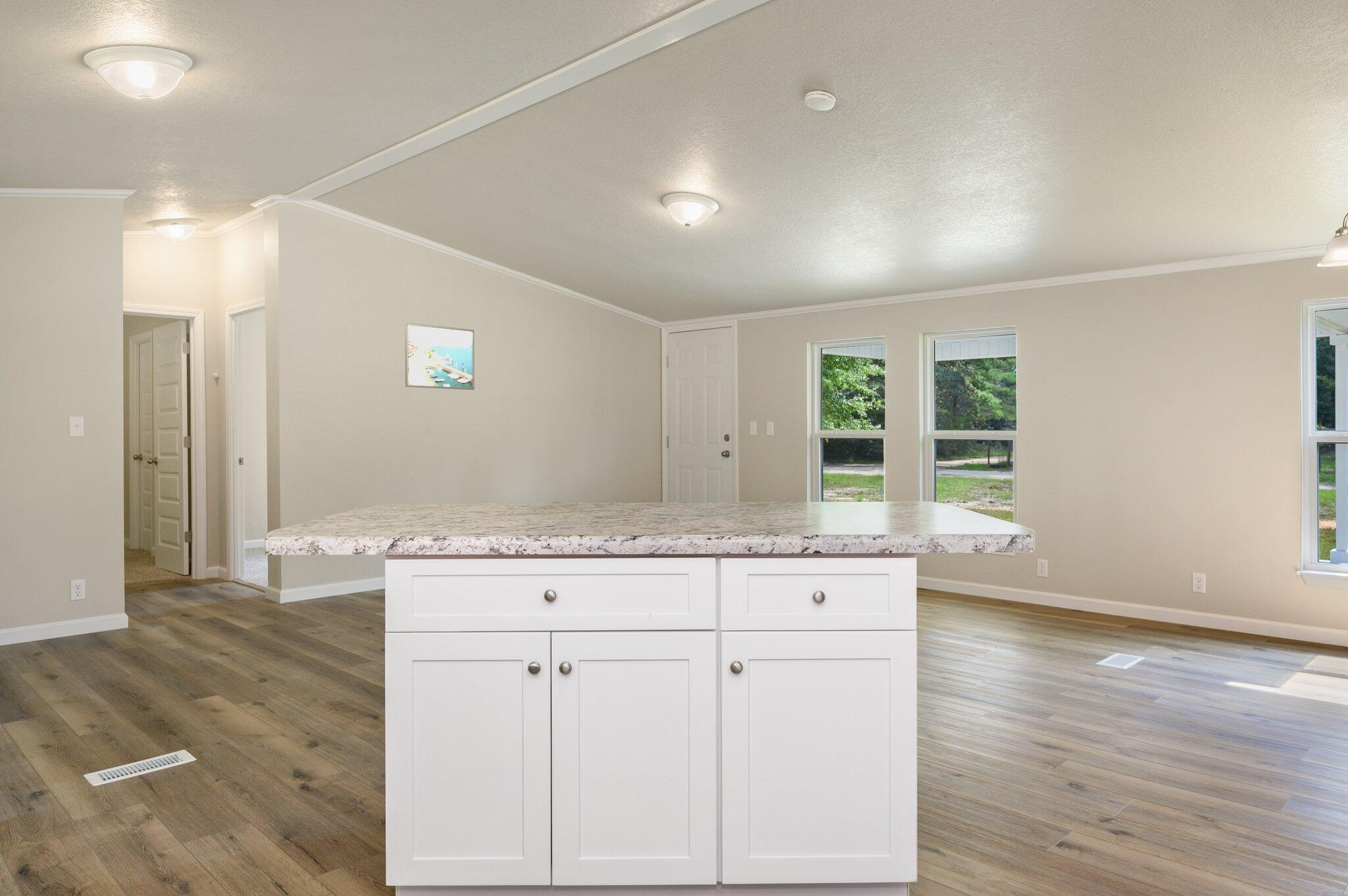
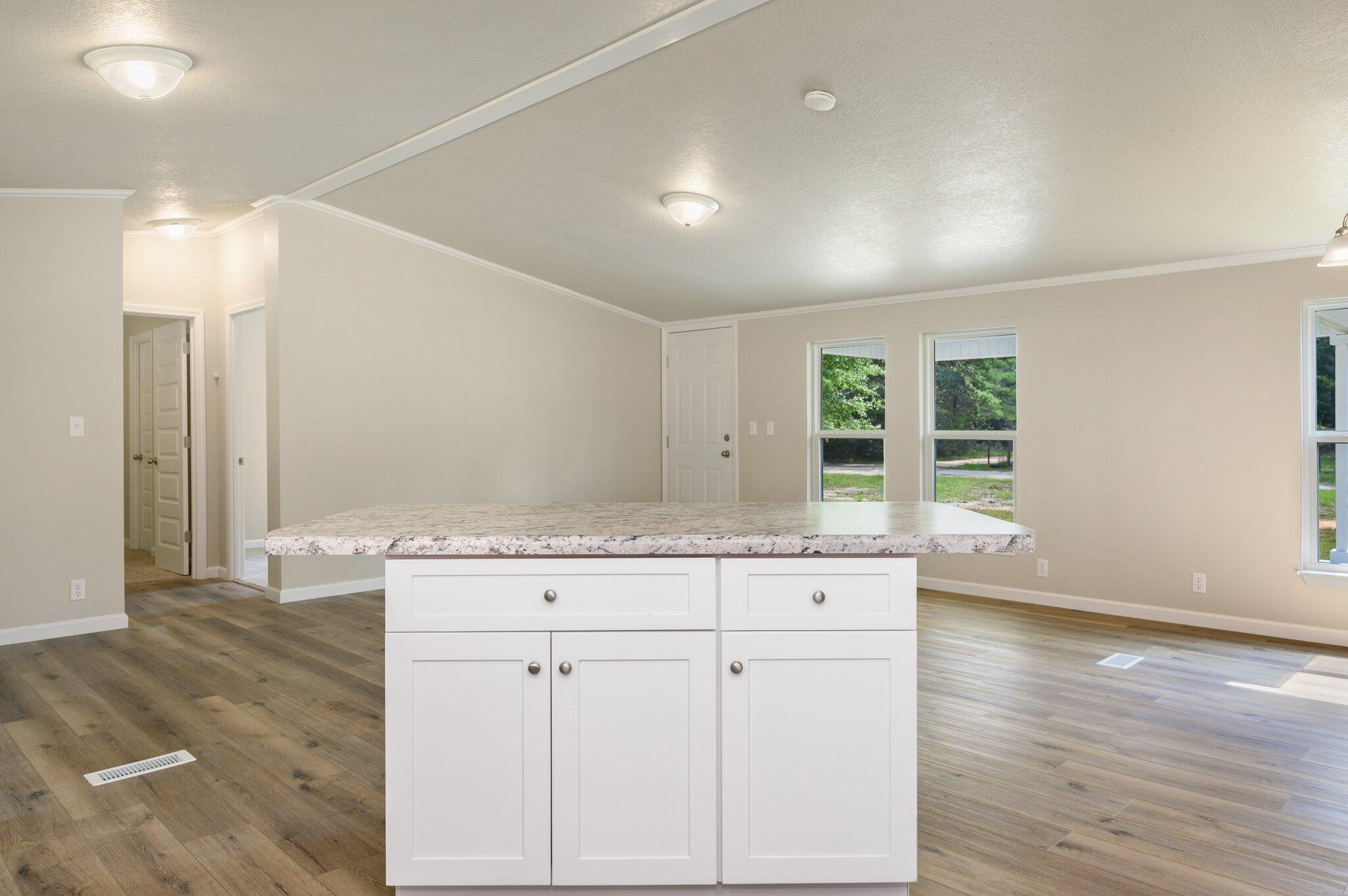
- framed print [404,322,475,391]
